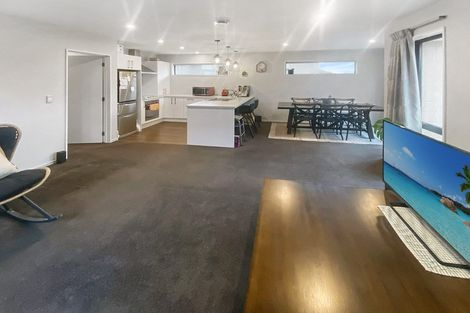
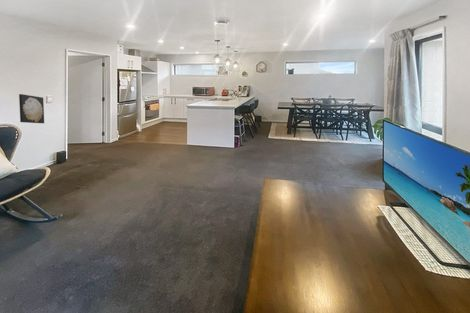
+ wall art [18,93,45,124]
